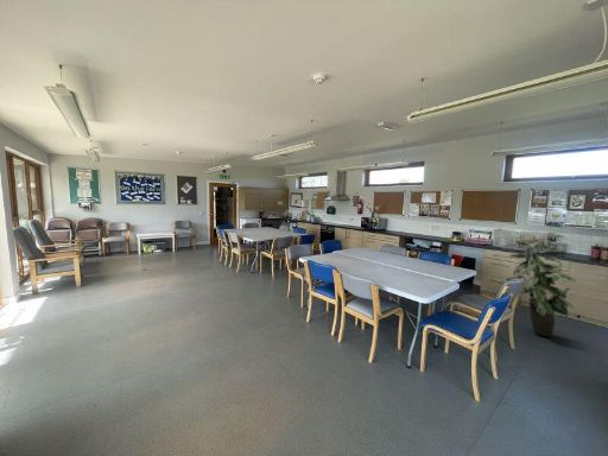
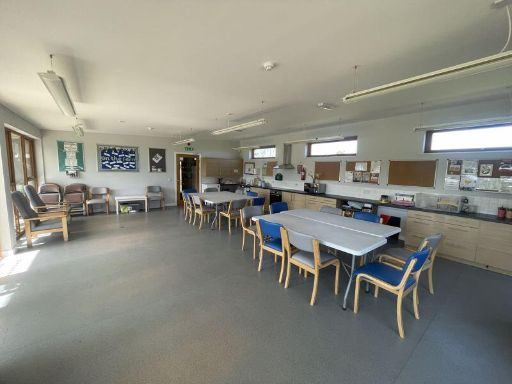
- indoor plant [505,233,576,338]
